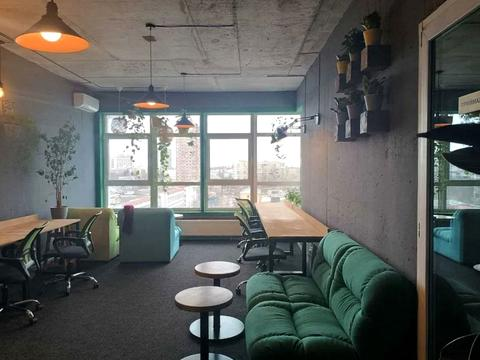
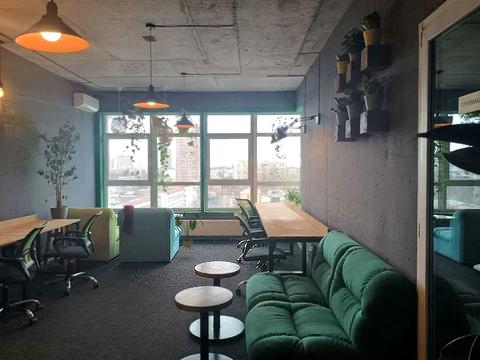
+ house plant [174,211,204,260]
